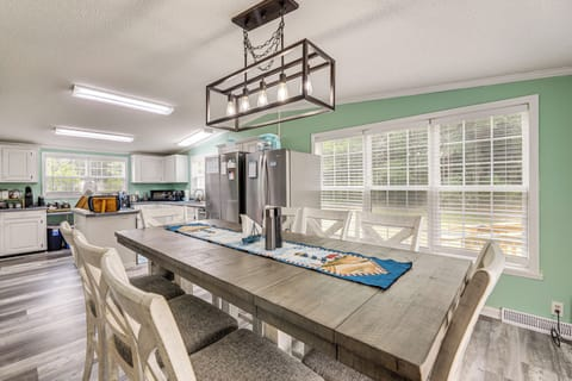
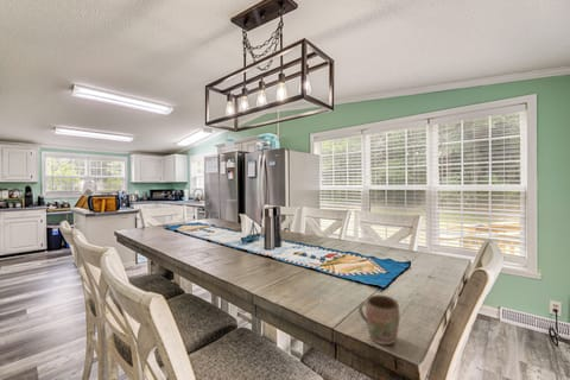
+ mug [357,293,400,346]
